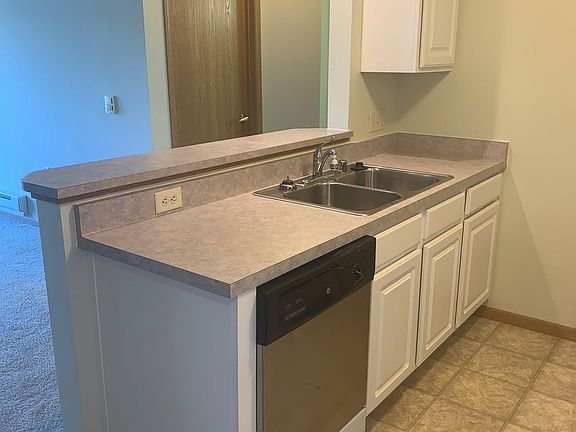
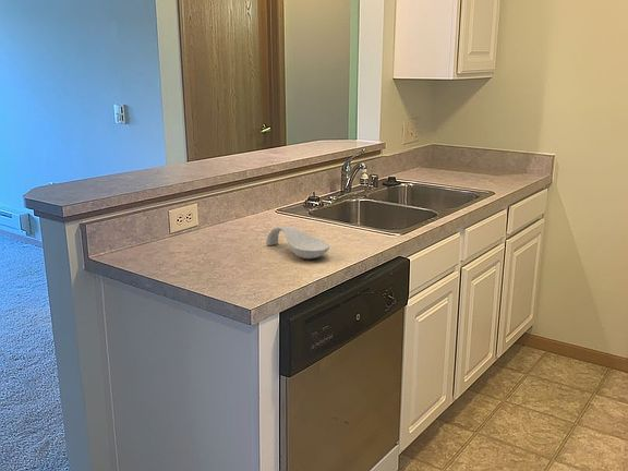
+ spoon rest [265,225,330,259]
